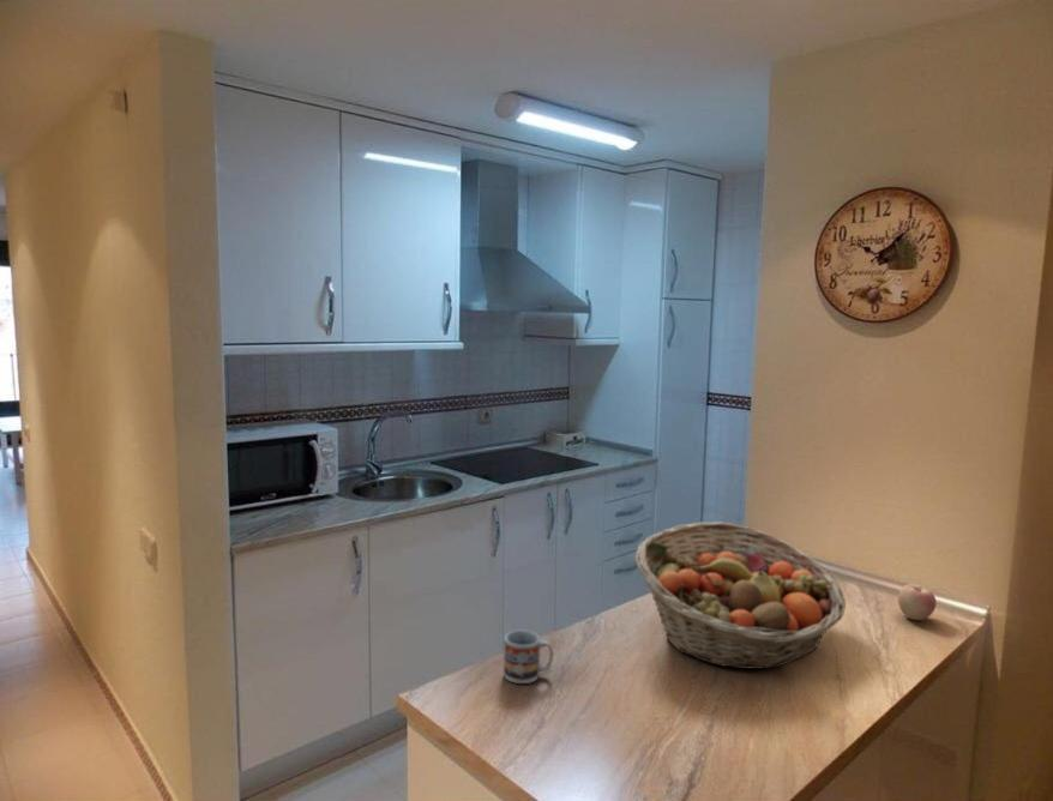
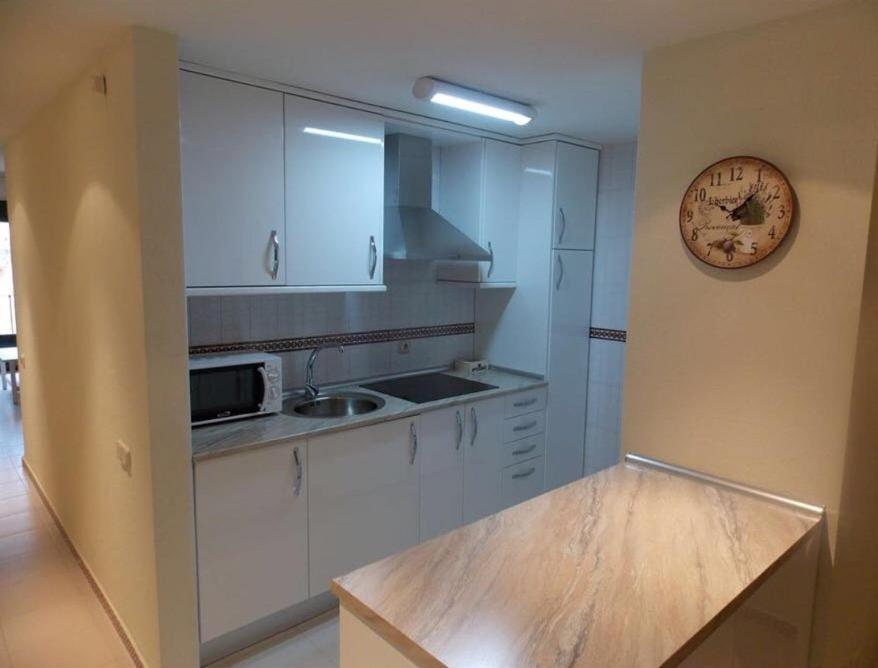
- cup [503,630,555,685]
- fruit basket [634,520,847,670]
- apple [897,583,938,621]
